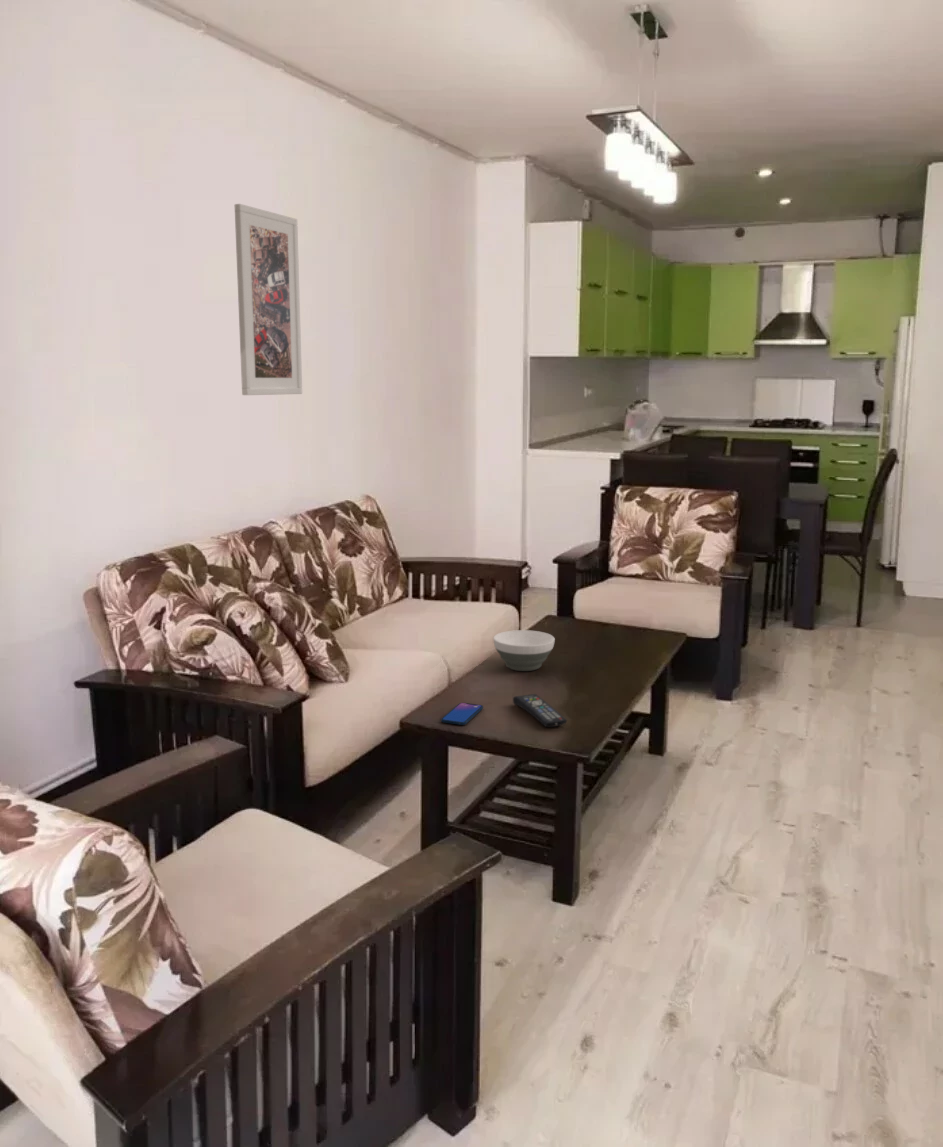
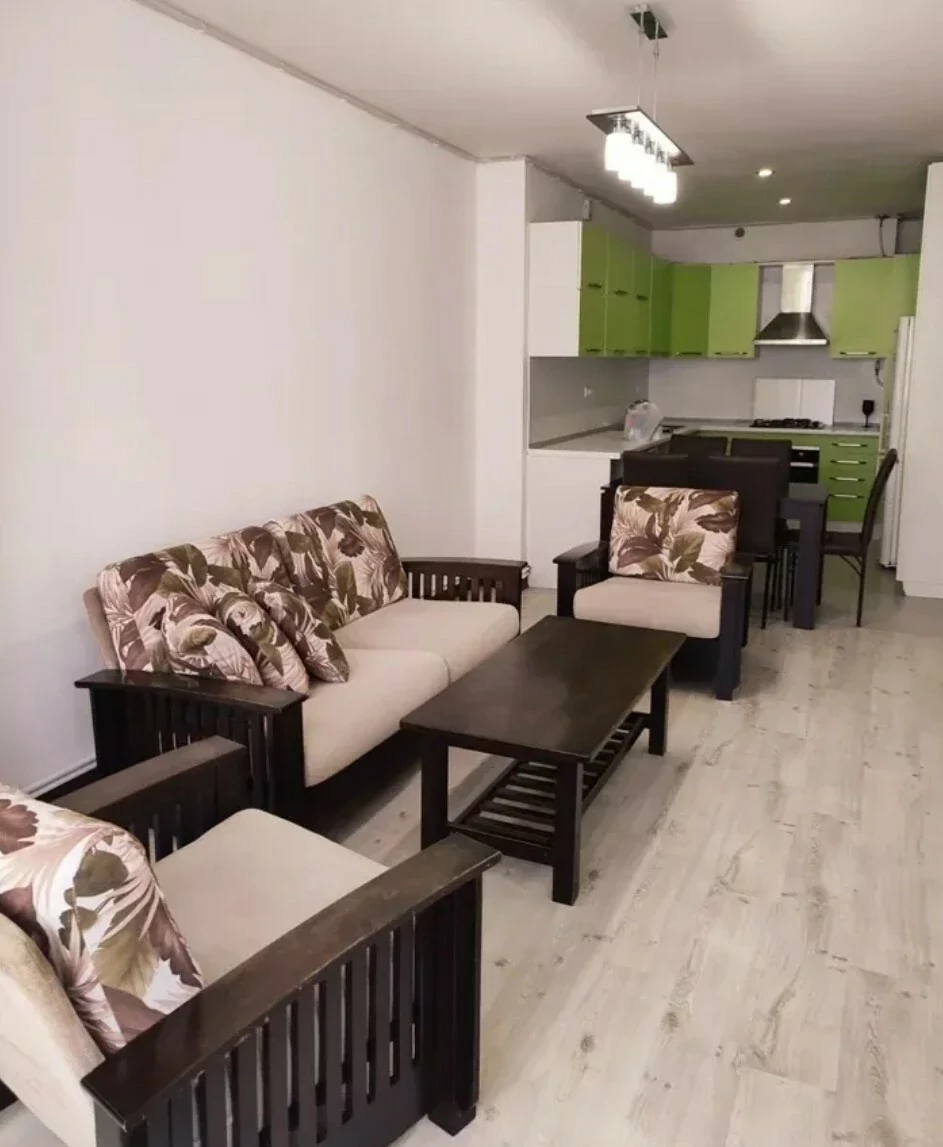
- remote control [512,693,568,728]
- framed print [234,203,303,396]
- smartphone [440,702,484,726]
- bowl [492,629,556,672]
